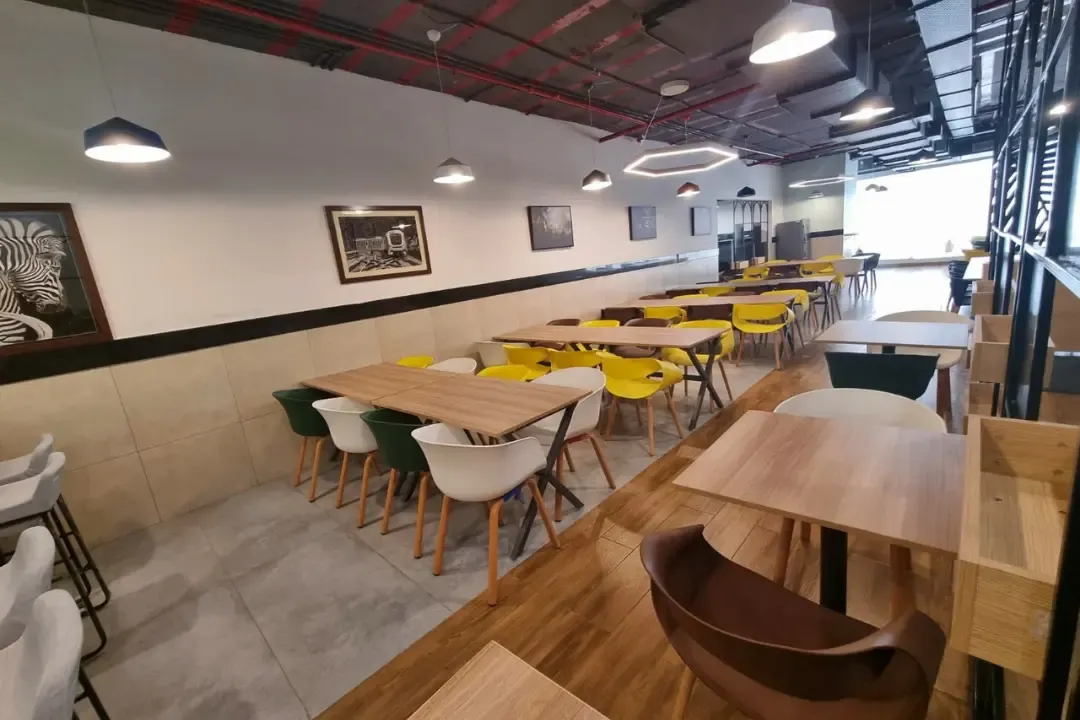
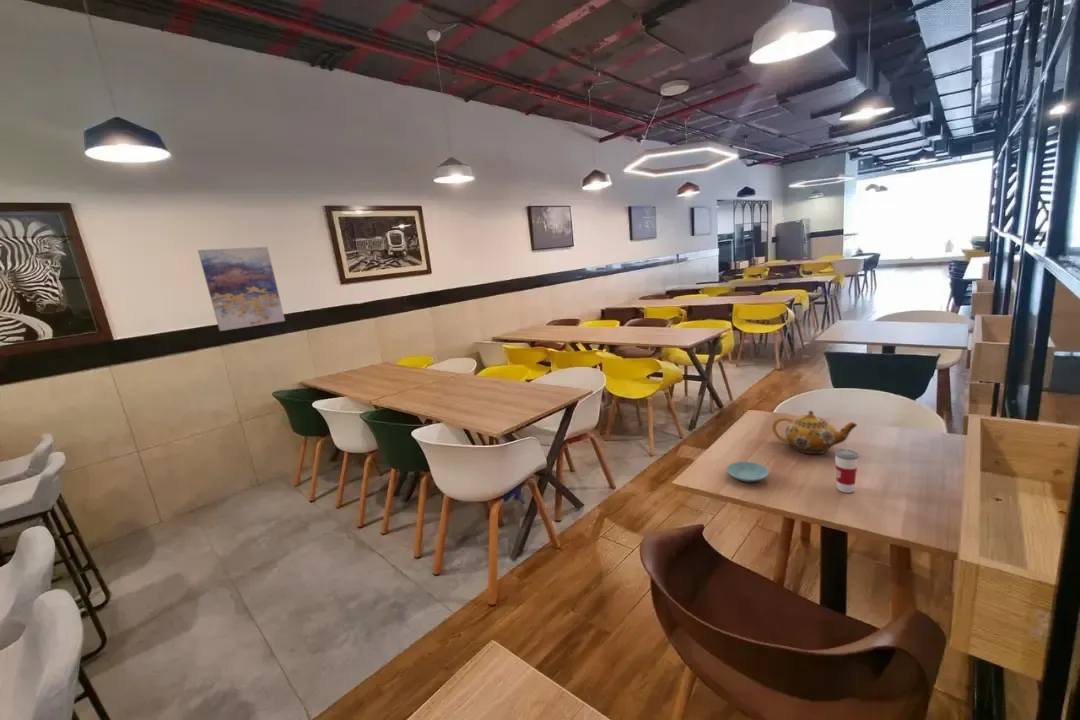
+ wall art [197,246,286,332]
+ cup [834,440,860,494]
+ saucer [726,461,770,483]
+ teapot [771,410,858,455]
